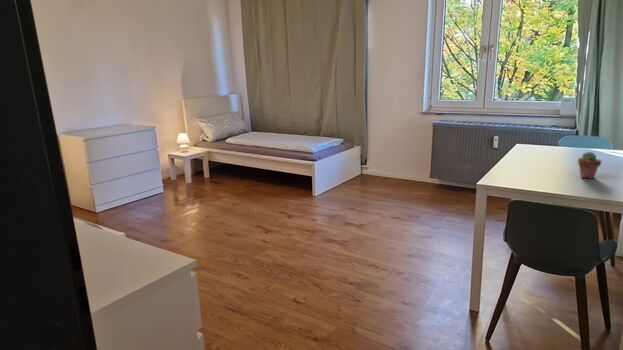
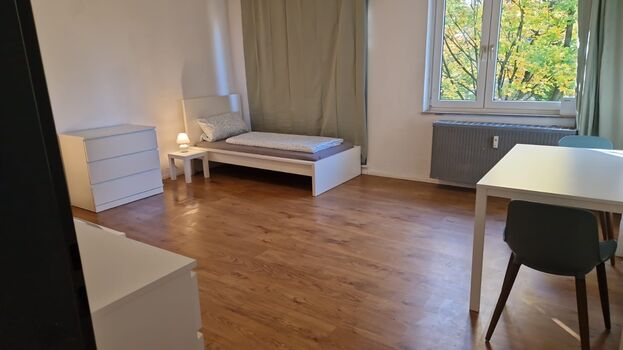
- potted succulent [577,151,603,180]
